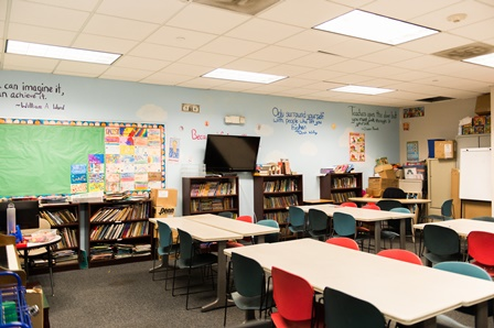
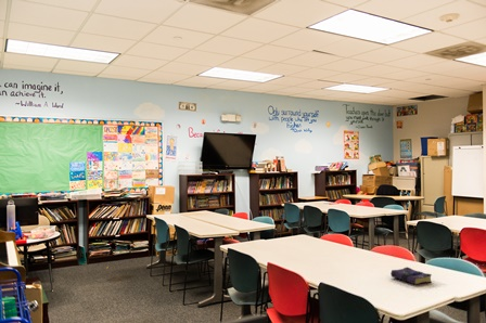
+ book [389,266,433,286]
